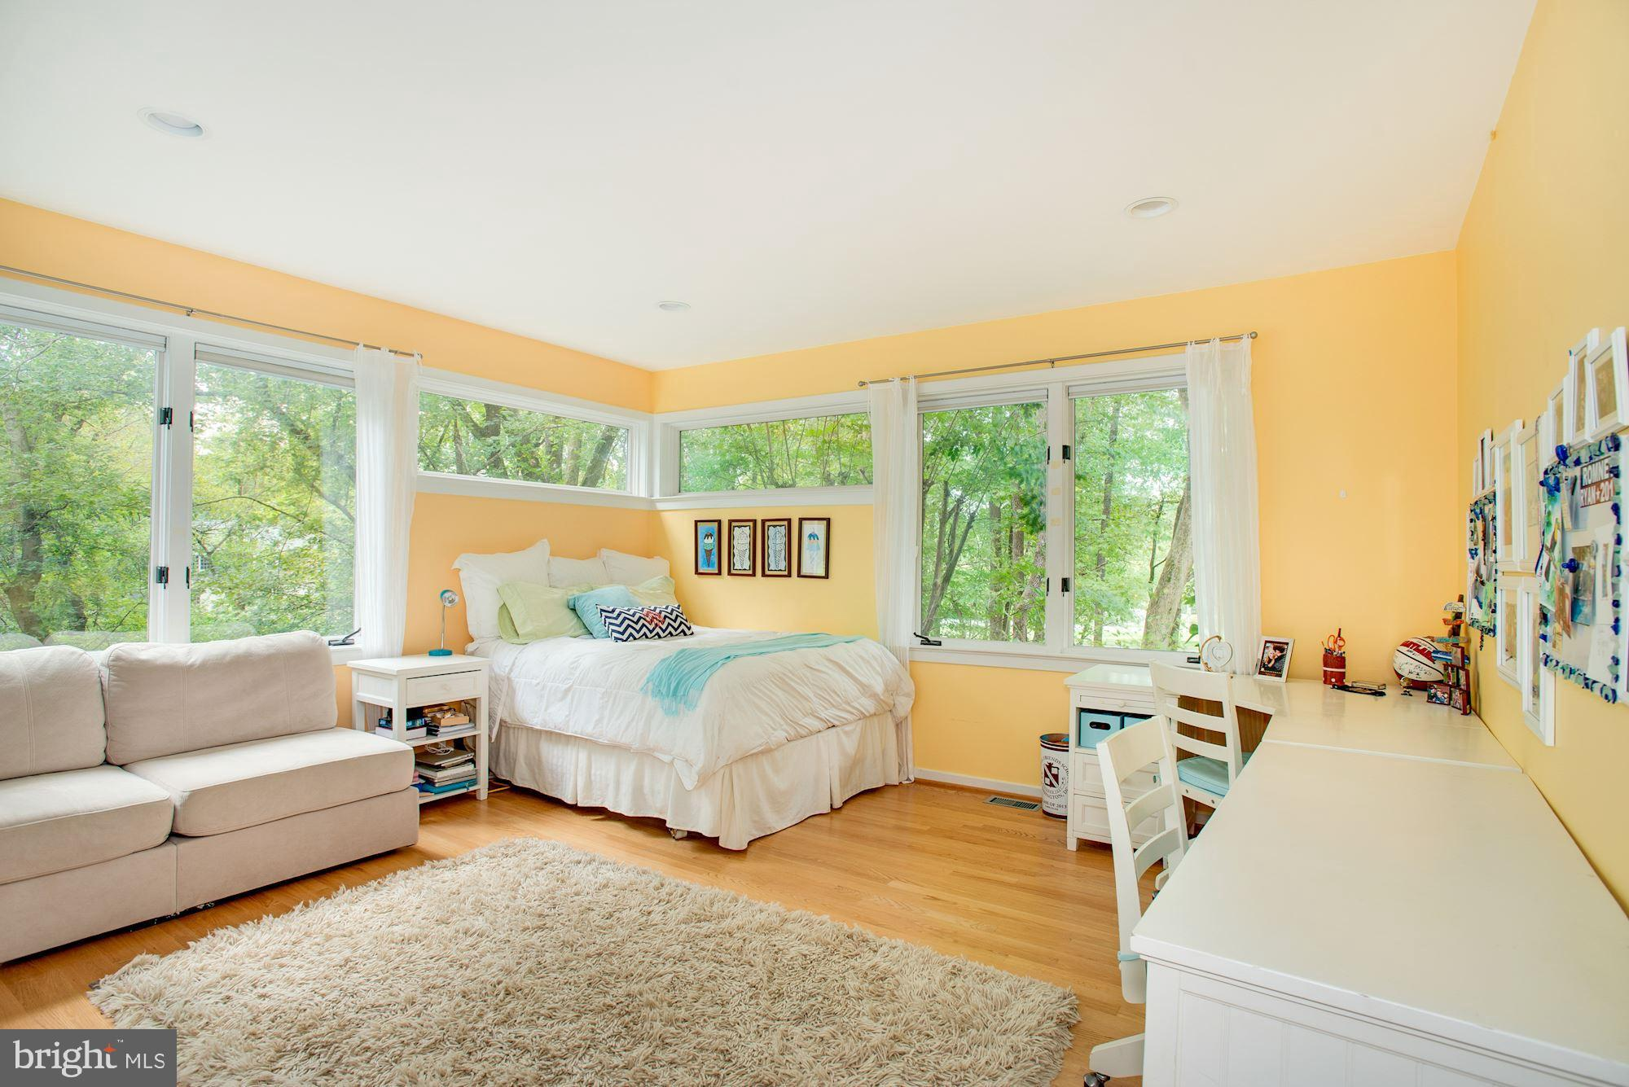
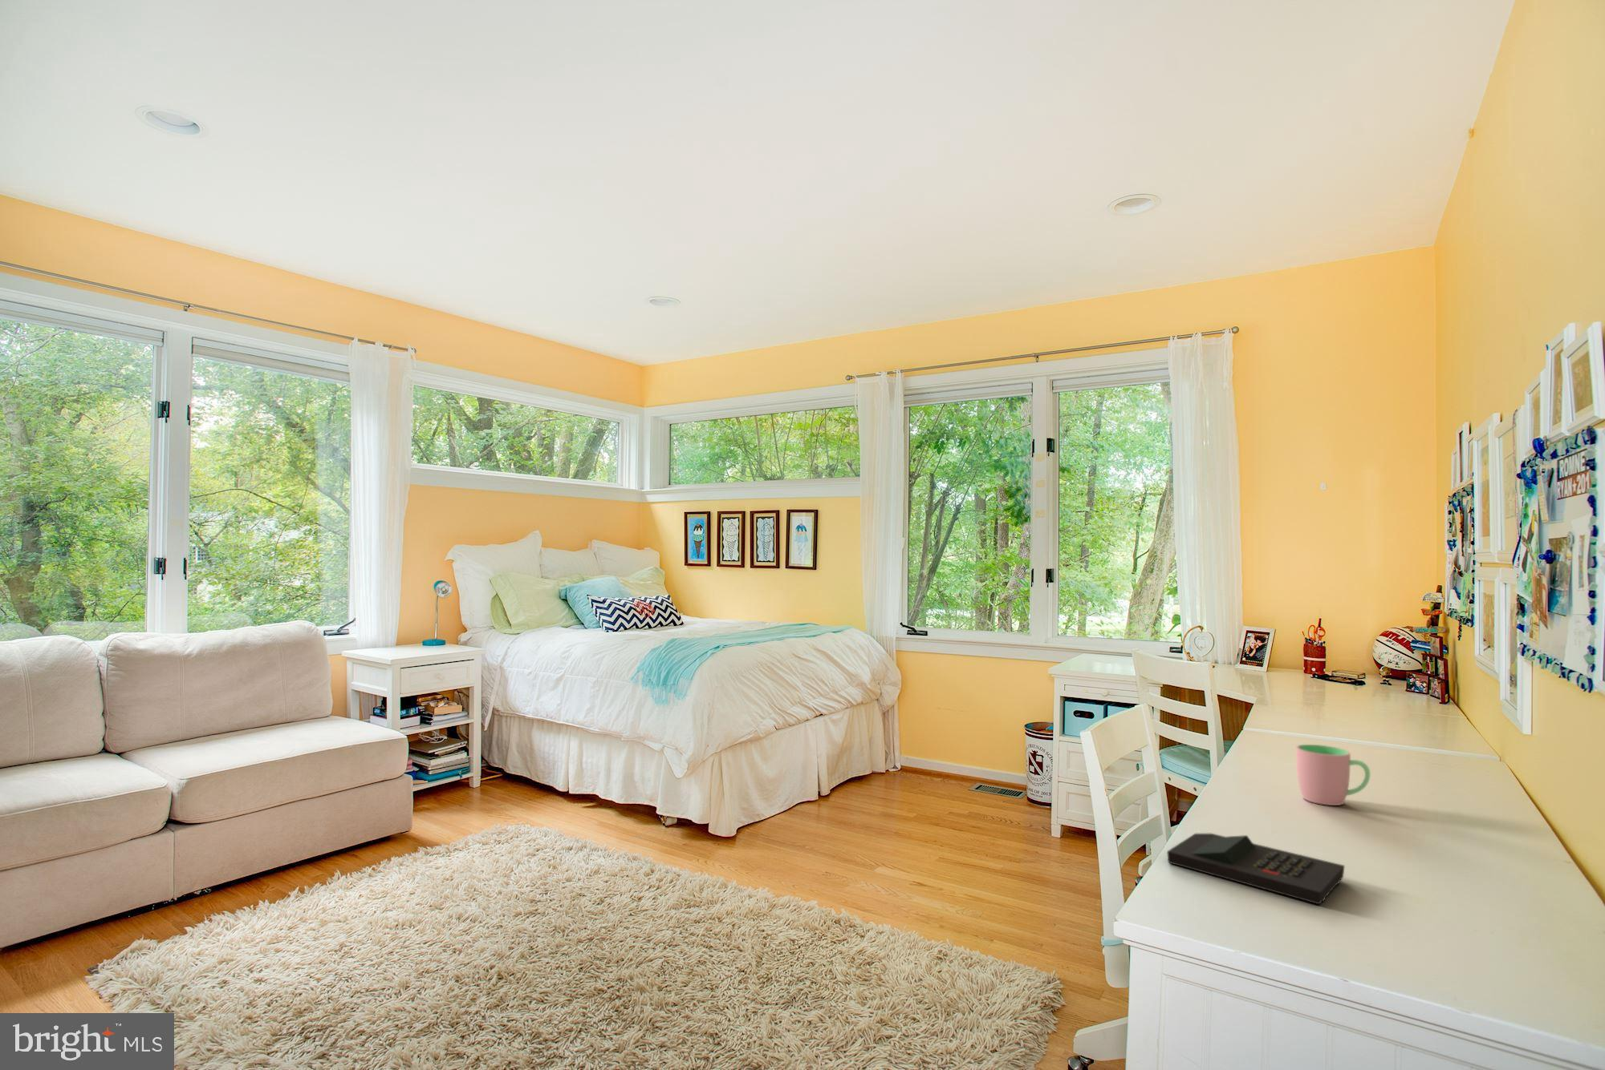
+ calculator [1166,832,1346,905]
+ cup [1295,744,1371,806]
